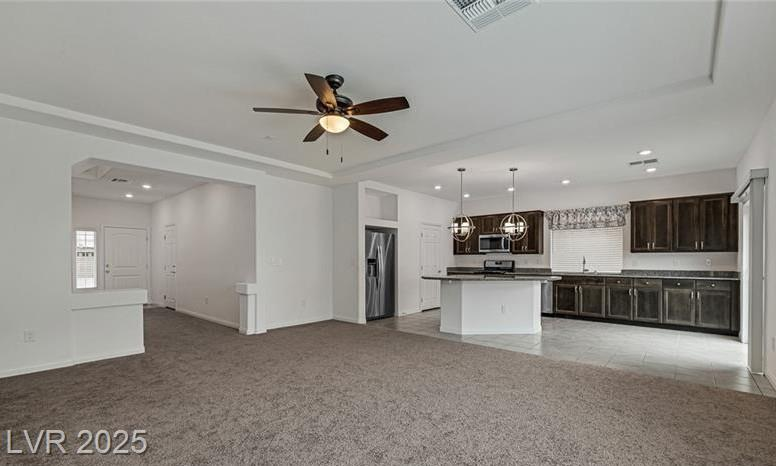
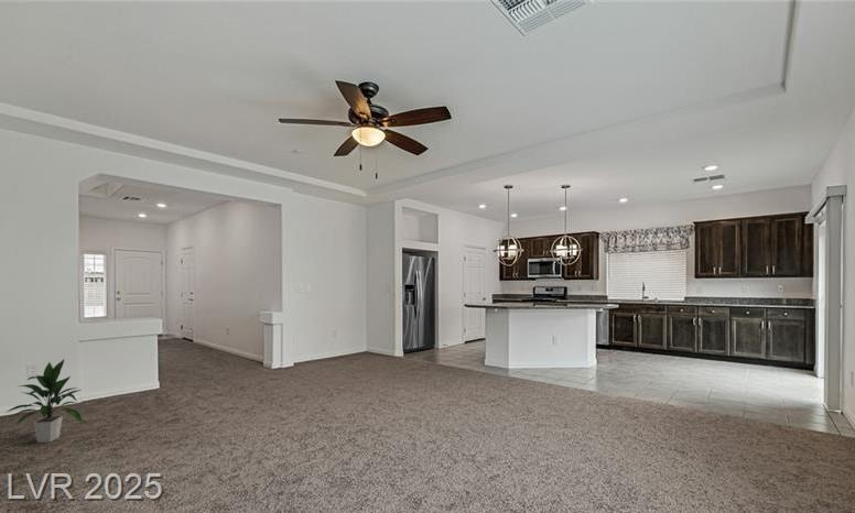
+ indoor plant [4,359,83,444]
